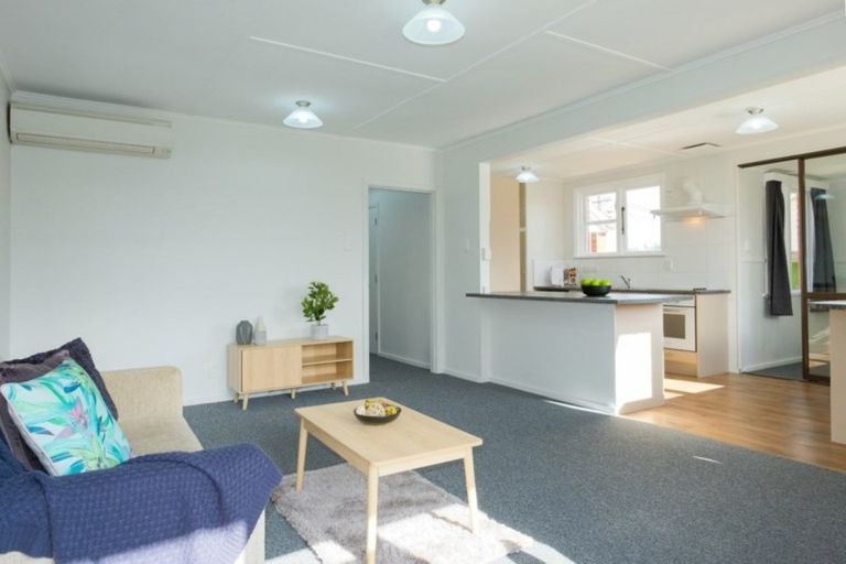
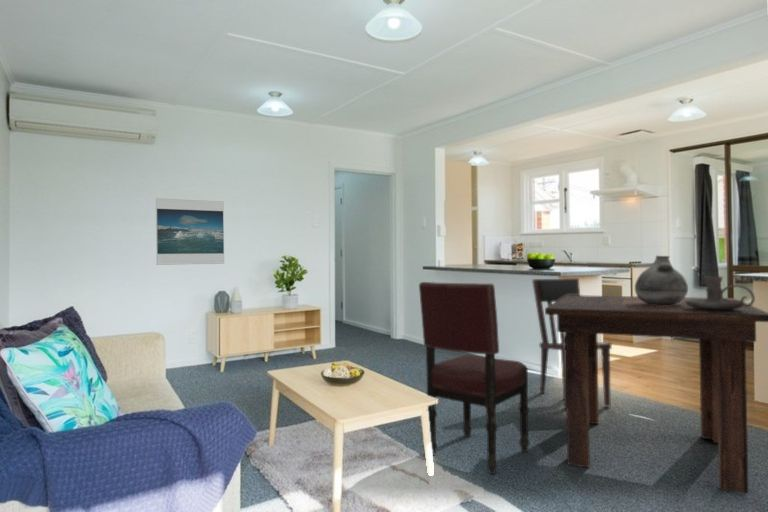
+ dining chair [531,277,613,410]
+ dining chair [418,281,531,475]
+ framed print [155,197,225,266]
+ candle holder [685,275,756,311]
+ dining table [544,294,768,495]
+ vase [634,255,689,305]
